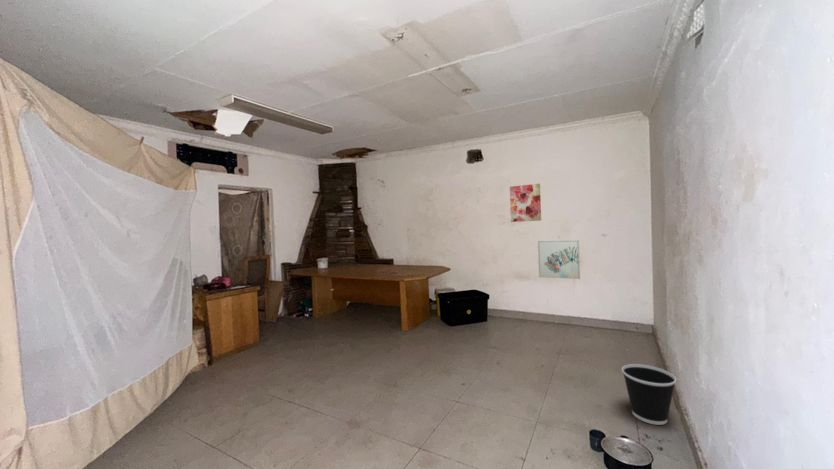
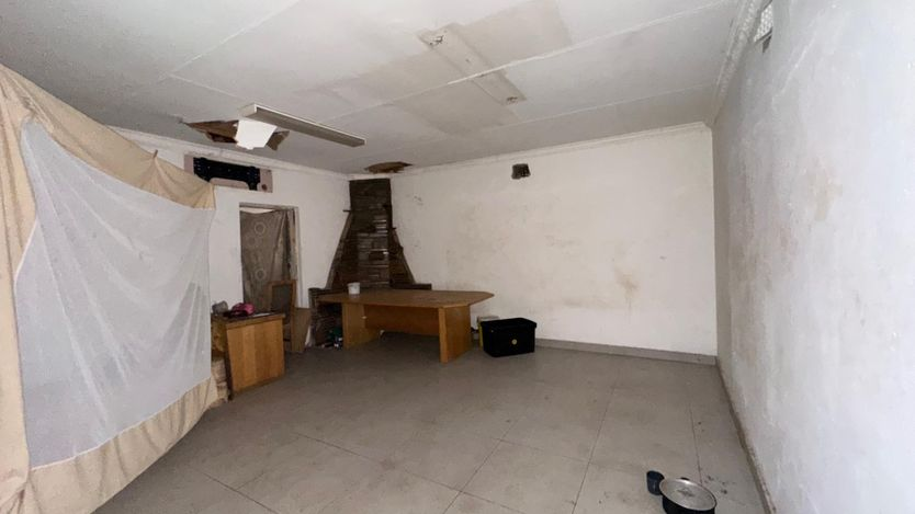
- wall art [537,239,581,280]
- wall art [509,183,542,223]
- wastebasket [621,363,677,426]
